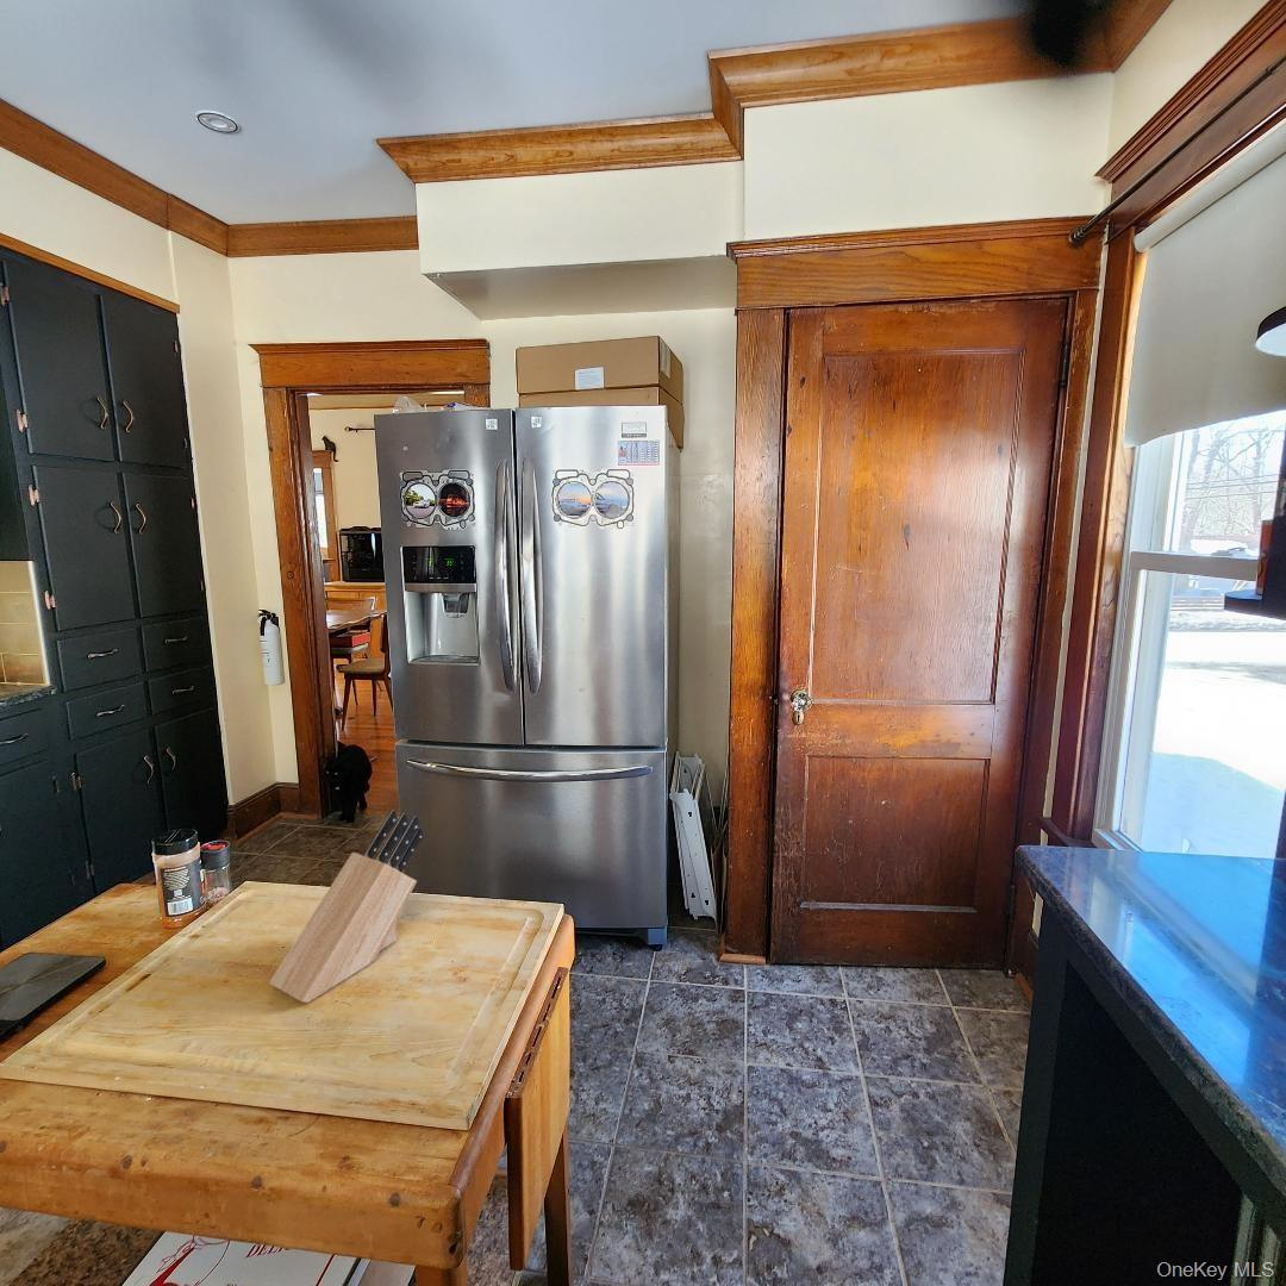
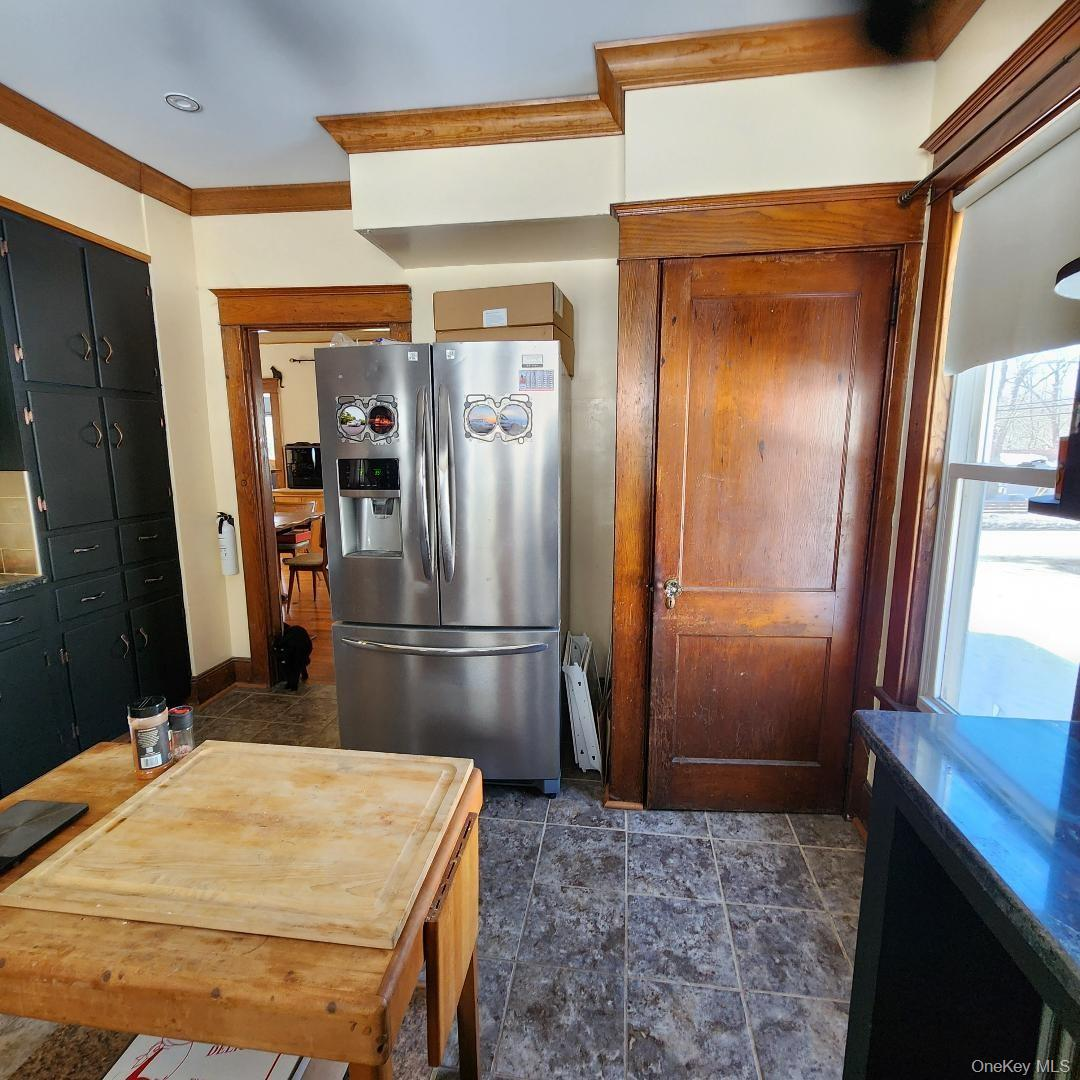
- knife block [268,809,424,1004]
